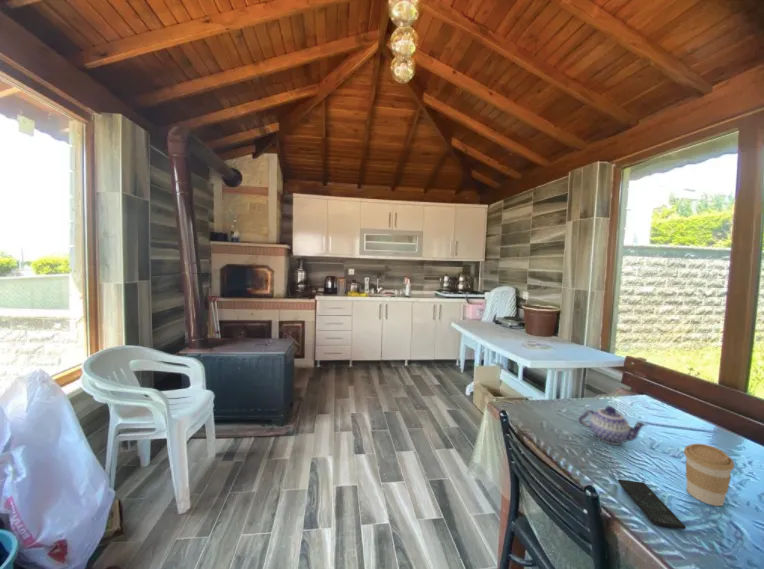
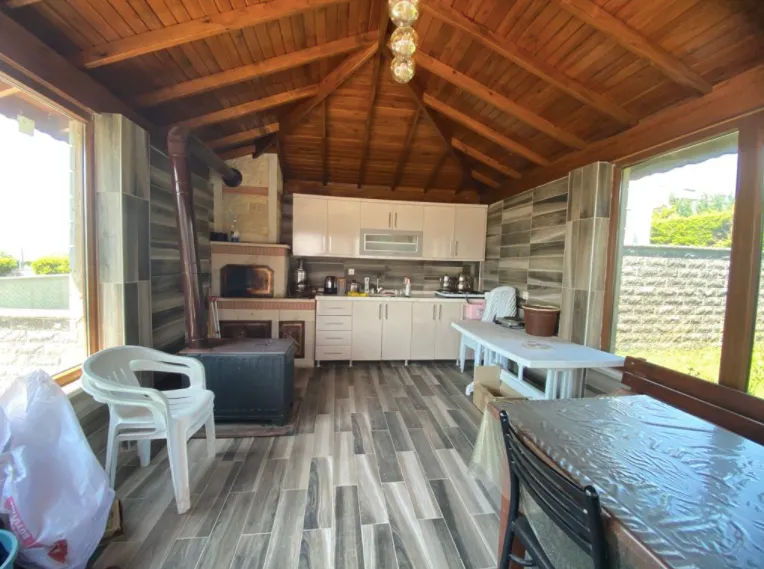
- coffee cup [683,443,735,507]
- smartphone [617,478,687,530]
- teapot [577,405,648,446]
